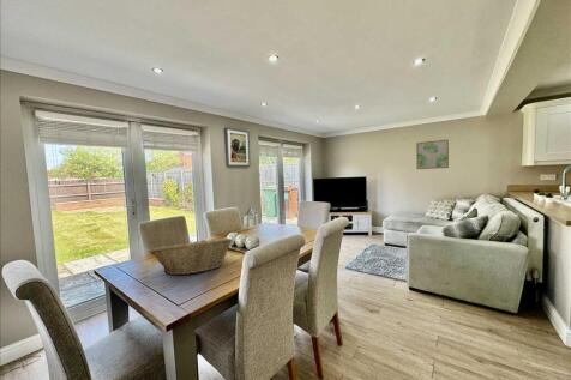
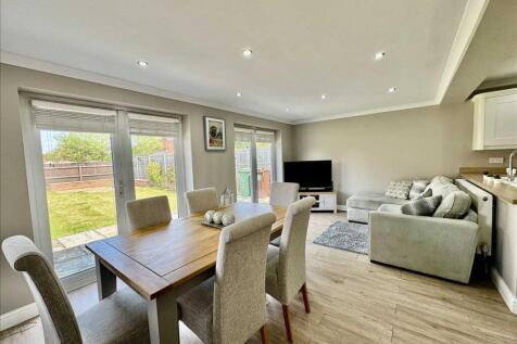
- fruit basket [149,236,234,276]
- wall art [415,138,450,170]
